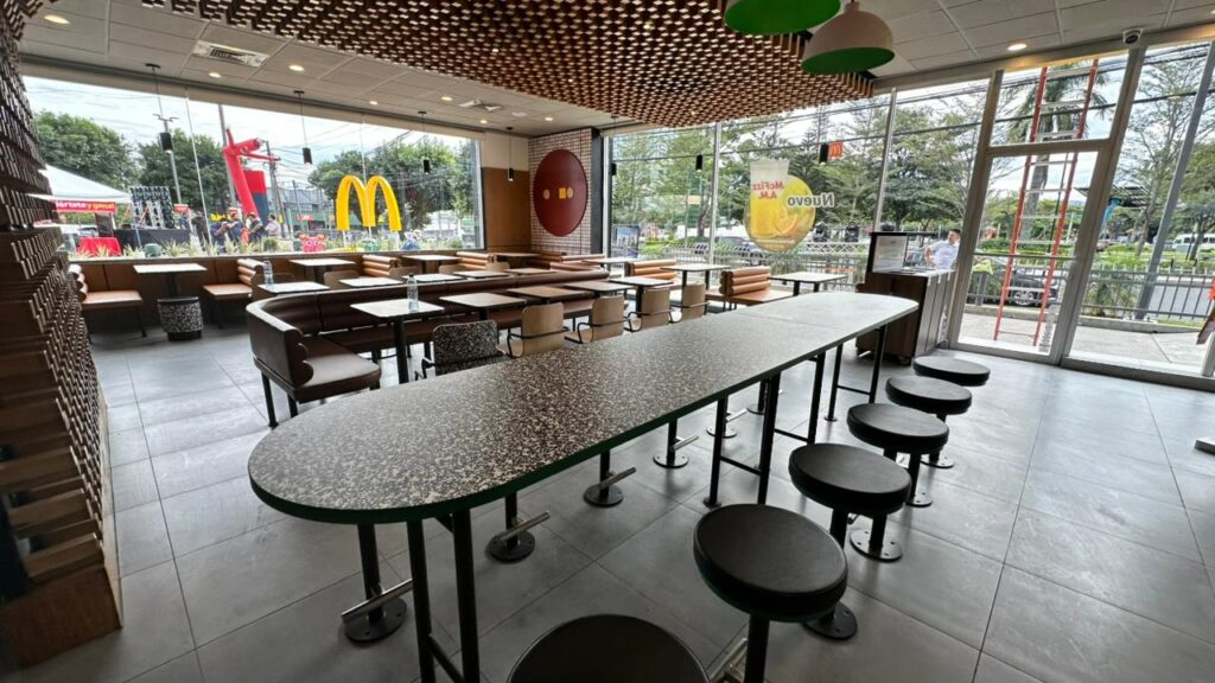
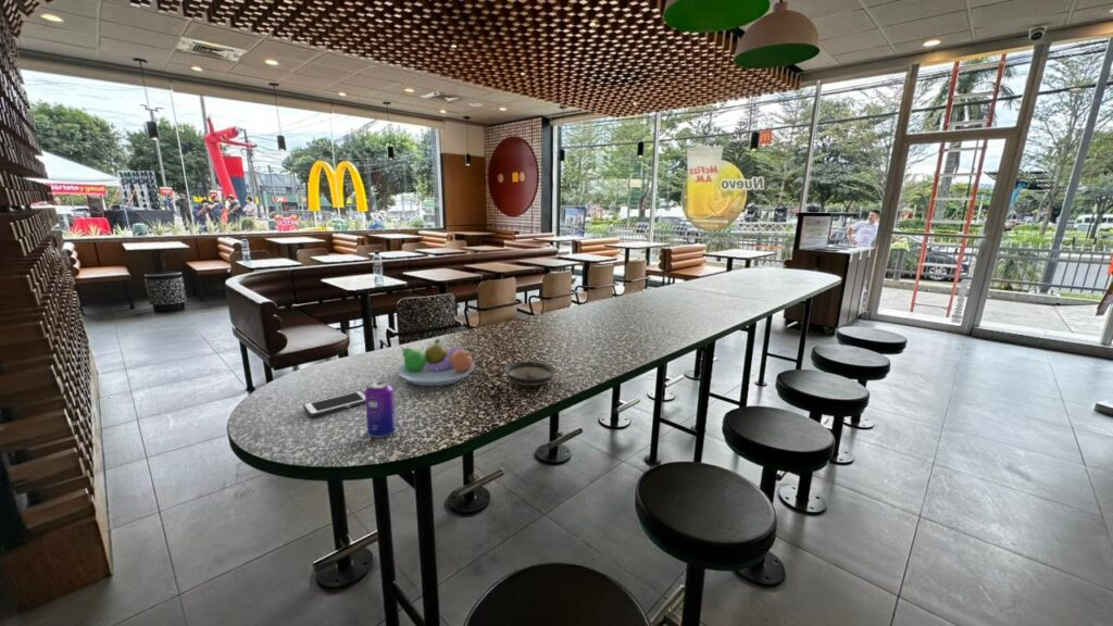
+ cell phone [302,389,365,417]
+ saucer [503,360,556,387]
+ beverage can [363,379,397,439]
+ fruit bowl [396,338,476,387]
